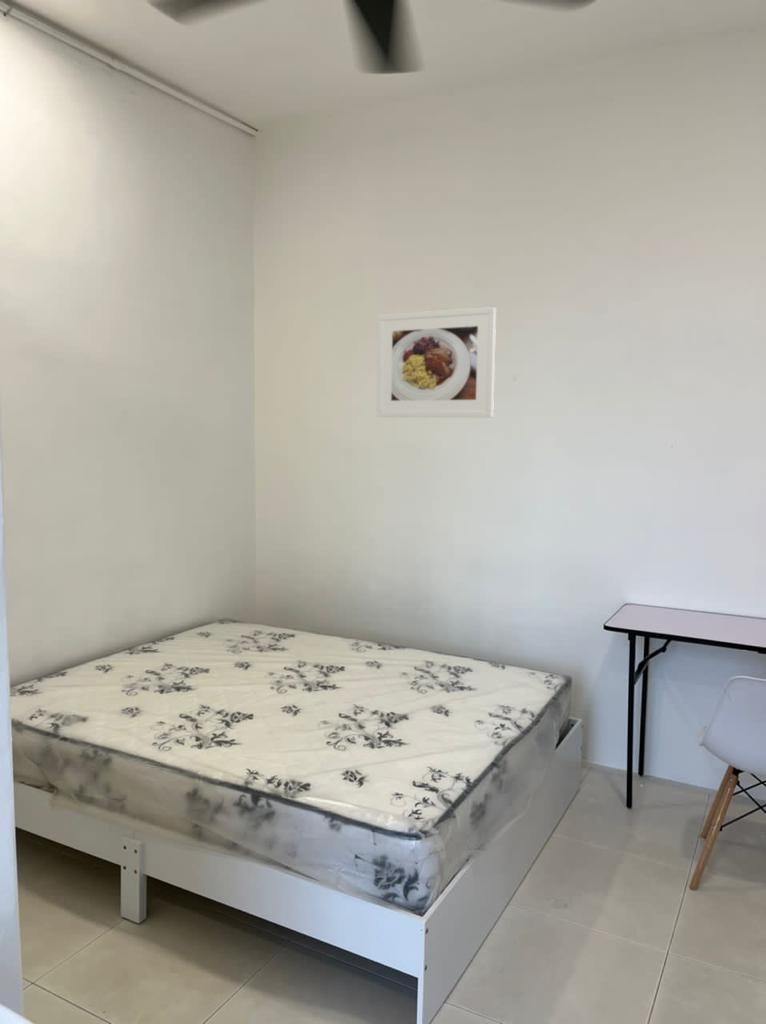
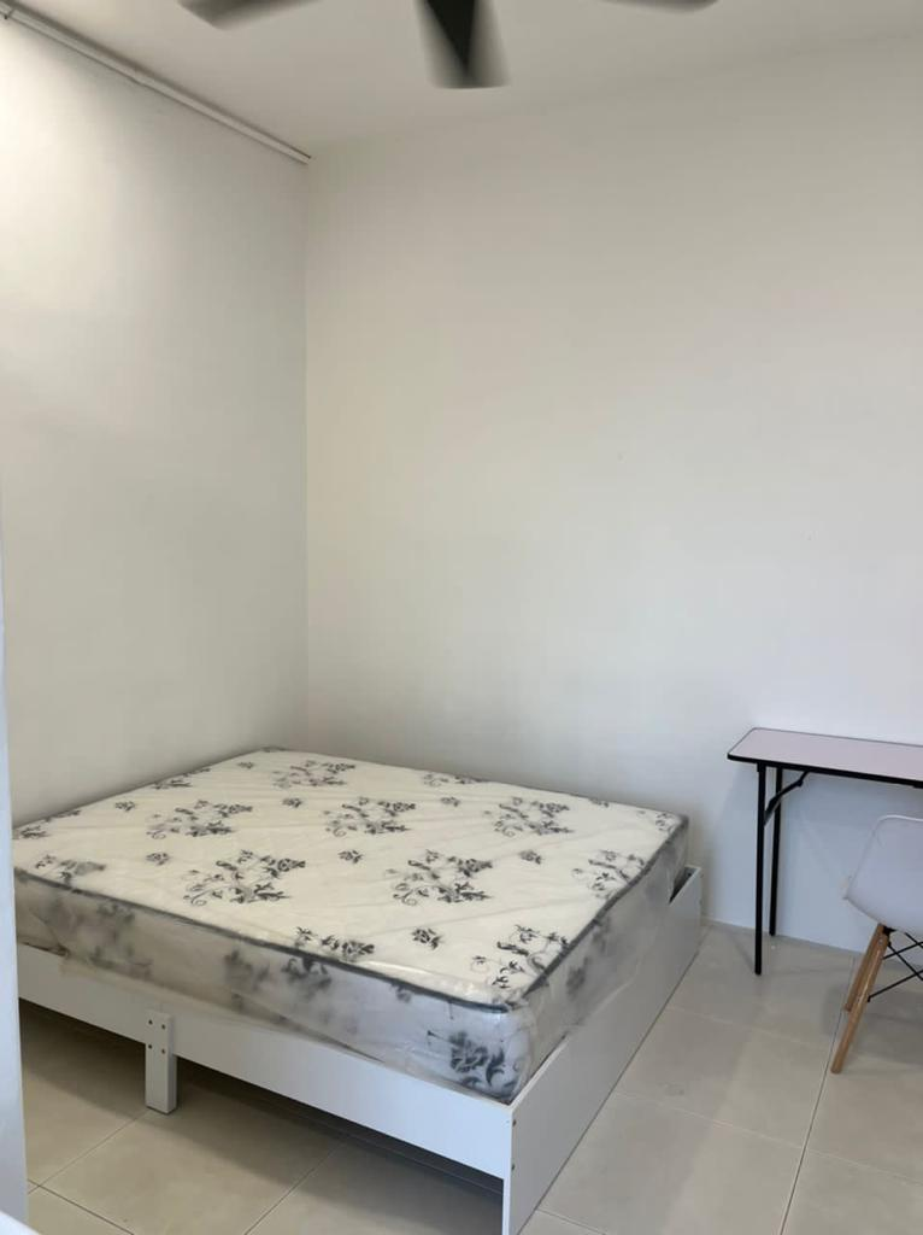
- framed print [375,306,497,418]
